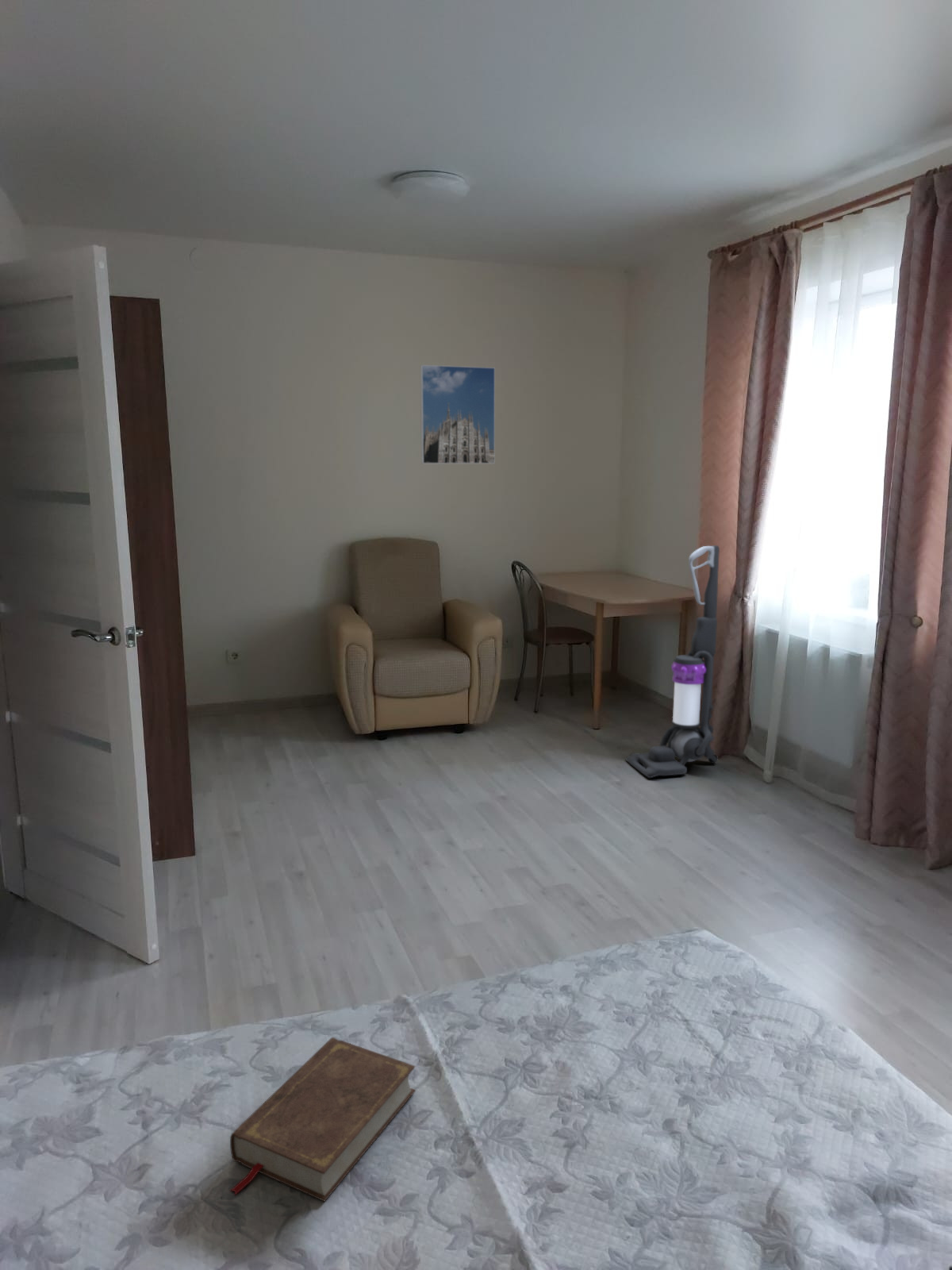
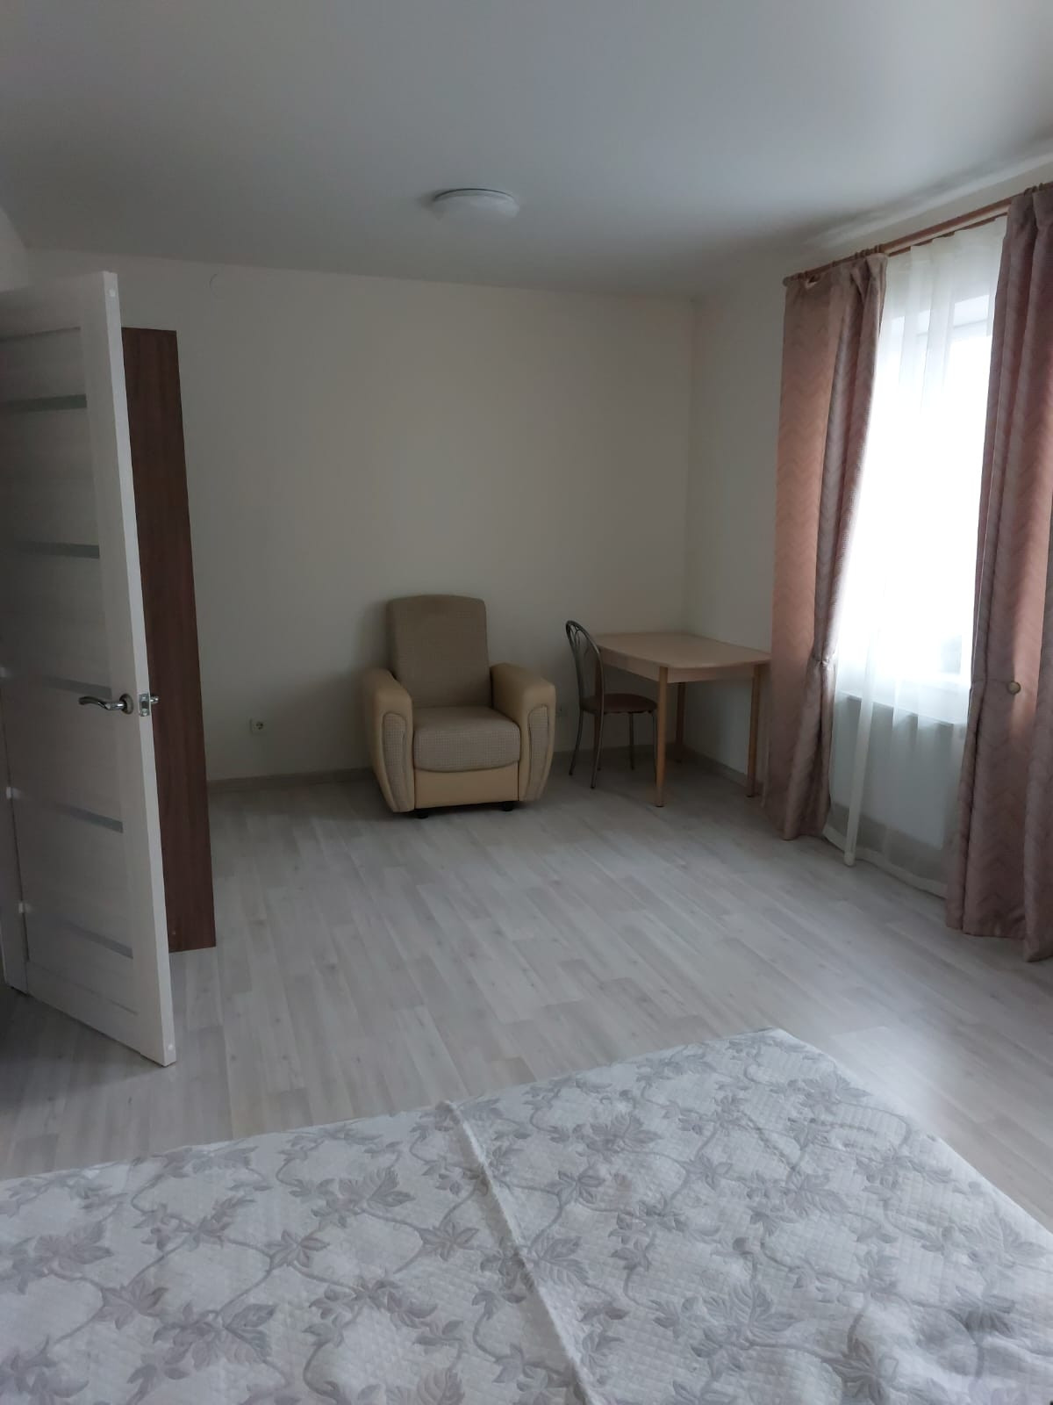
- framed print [420,364,496,464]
- book [228,1037,417,1203]
- vacuum cleaner [625,545,720,779]
